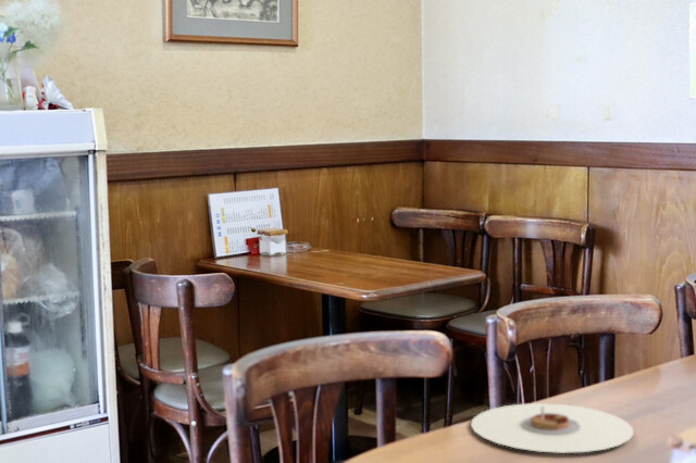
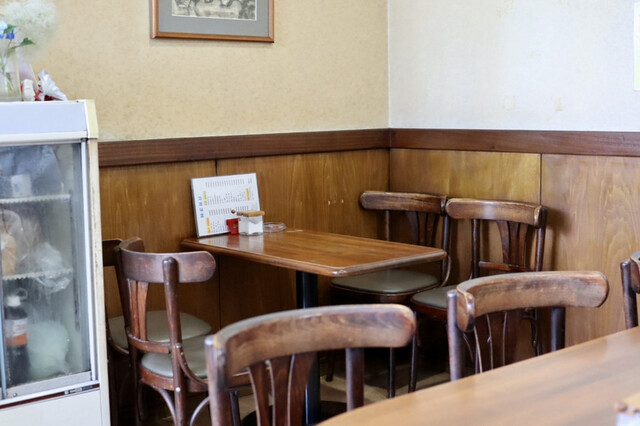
- plate [470,402,635,454]
